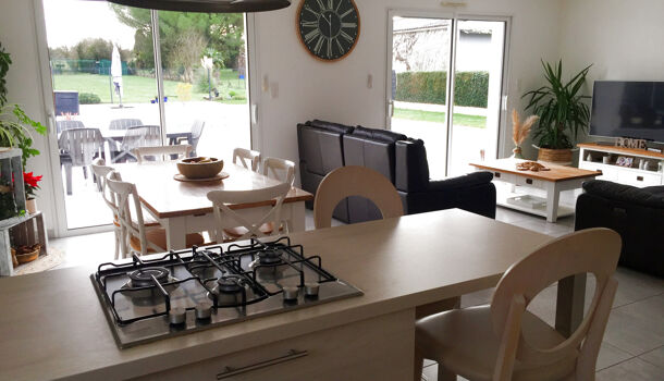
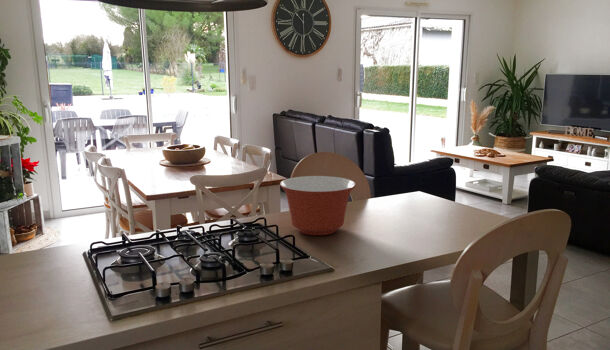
+ mixing bowl [279,175,357,236]
